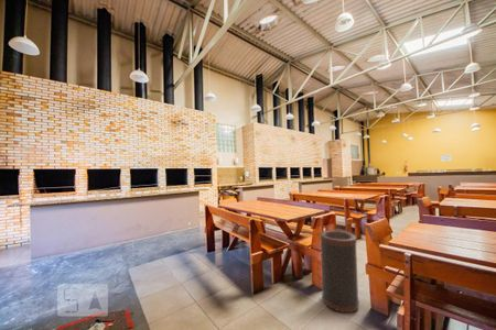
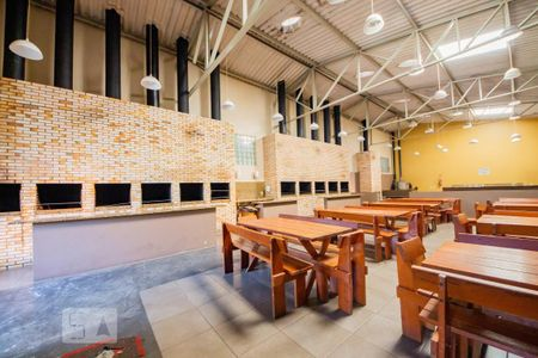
- trash can [319,229,360,314]
